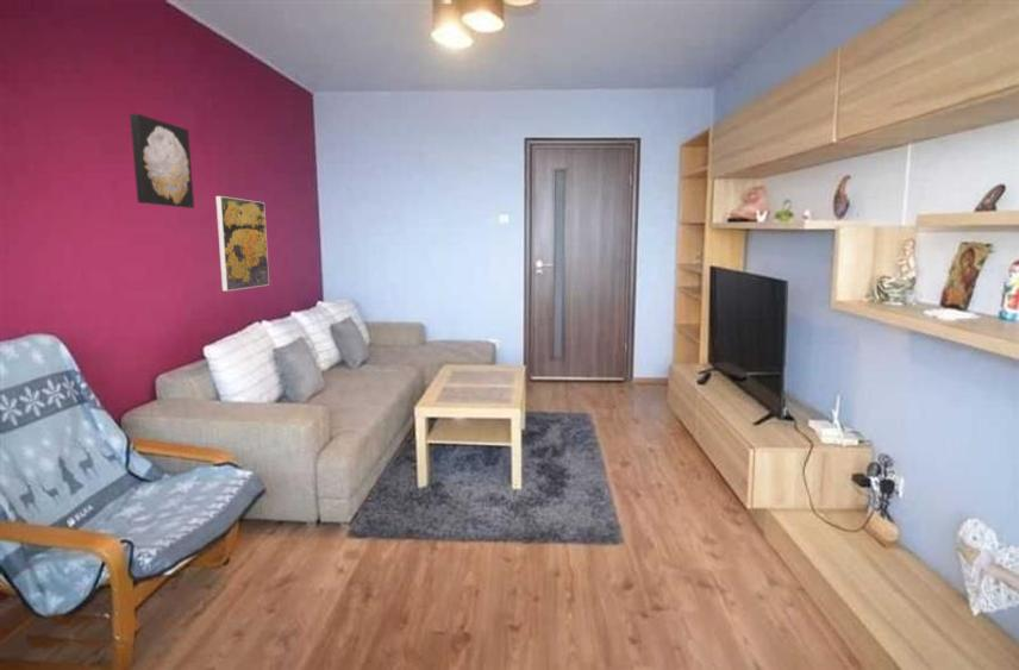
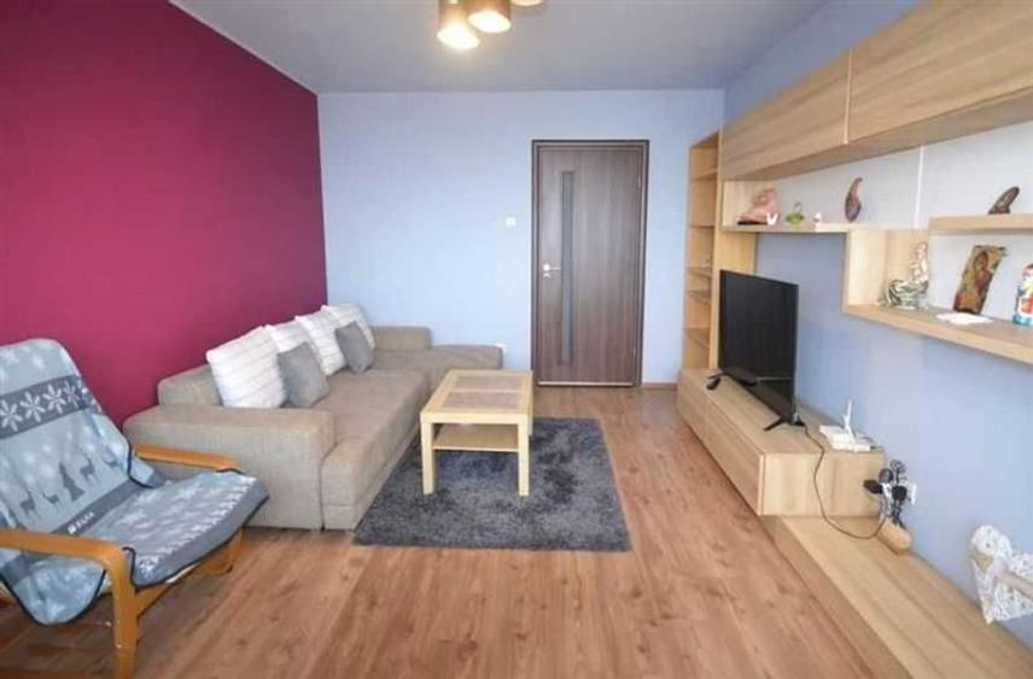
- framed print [214,195,270,293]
- wall art [129,113,195,209]
